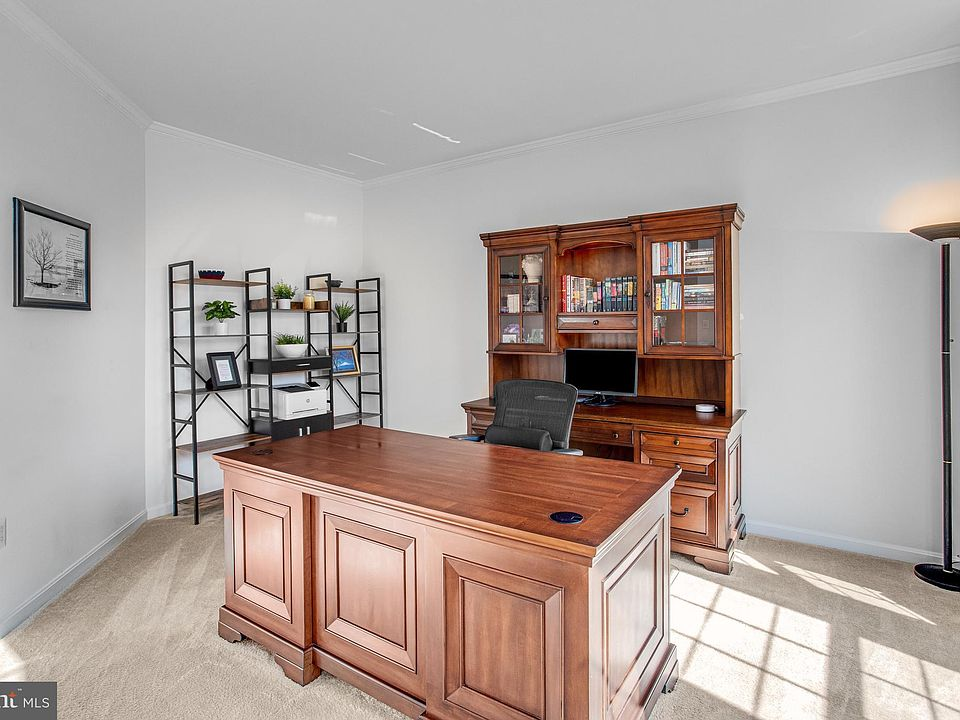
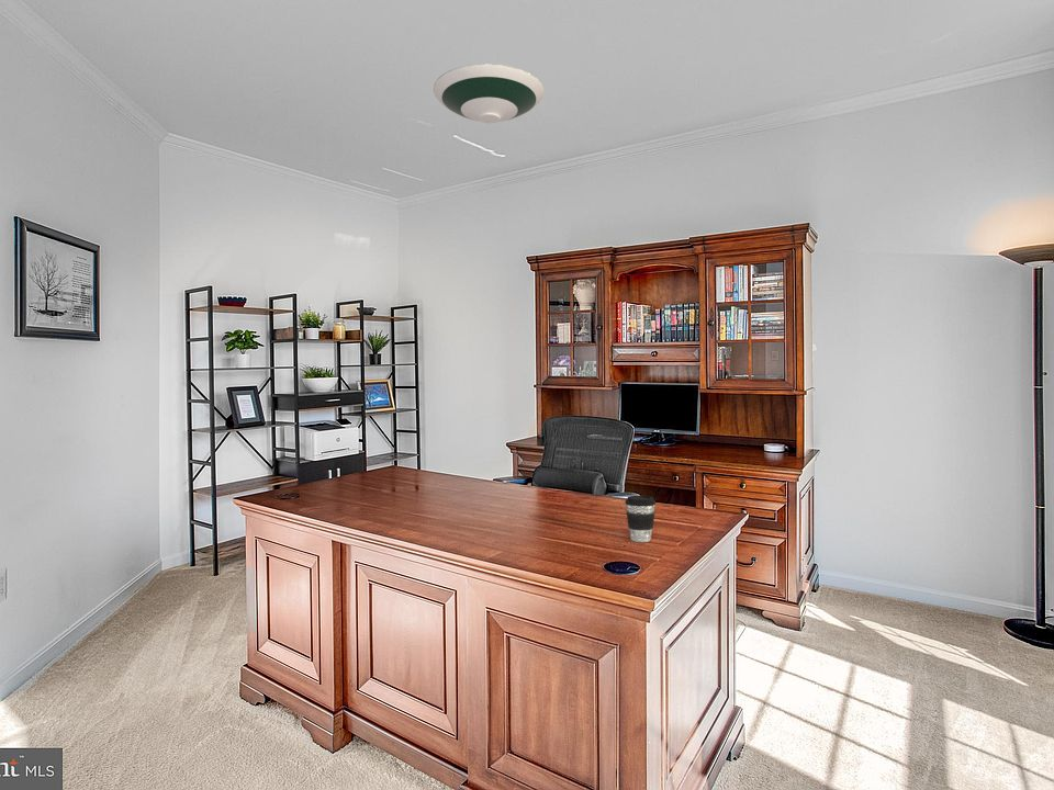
+ coffee cup [624,495,657,543]
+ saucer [433,63,546,124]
